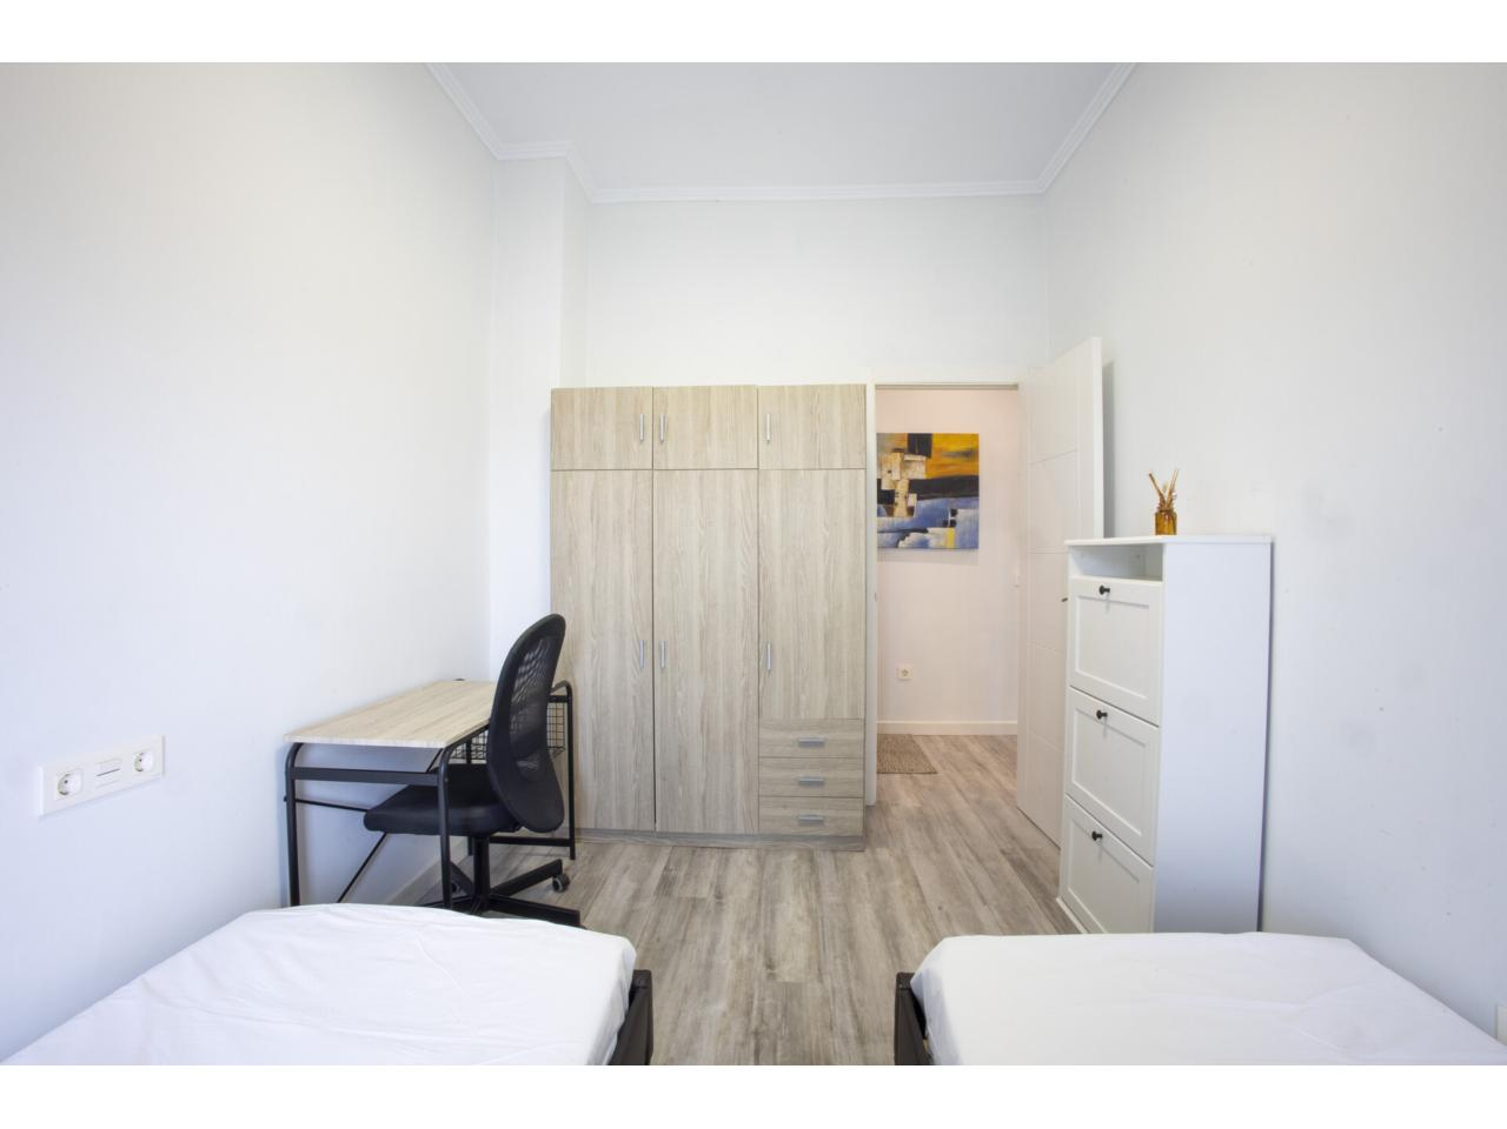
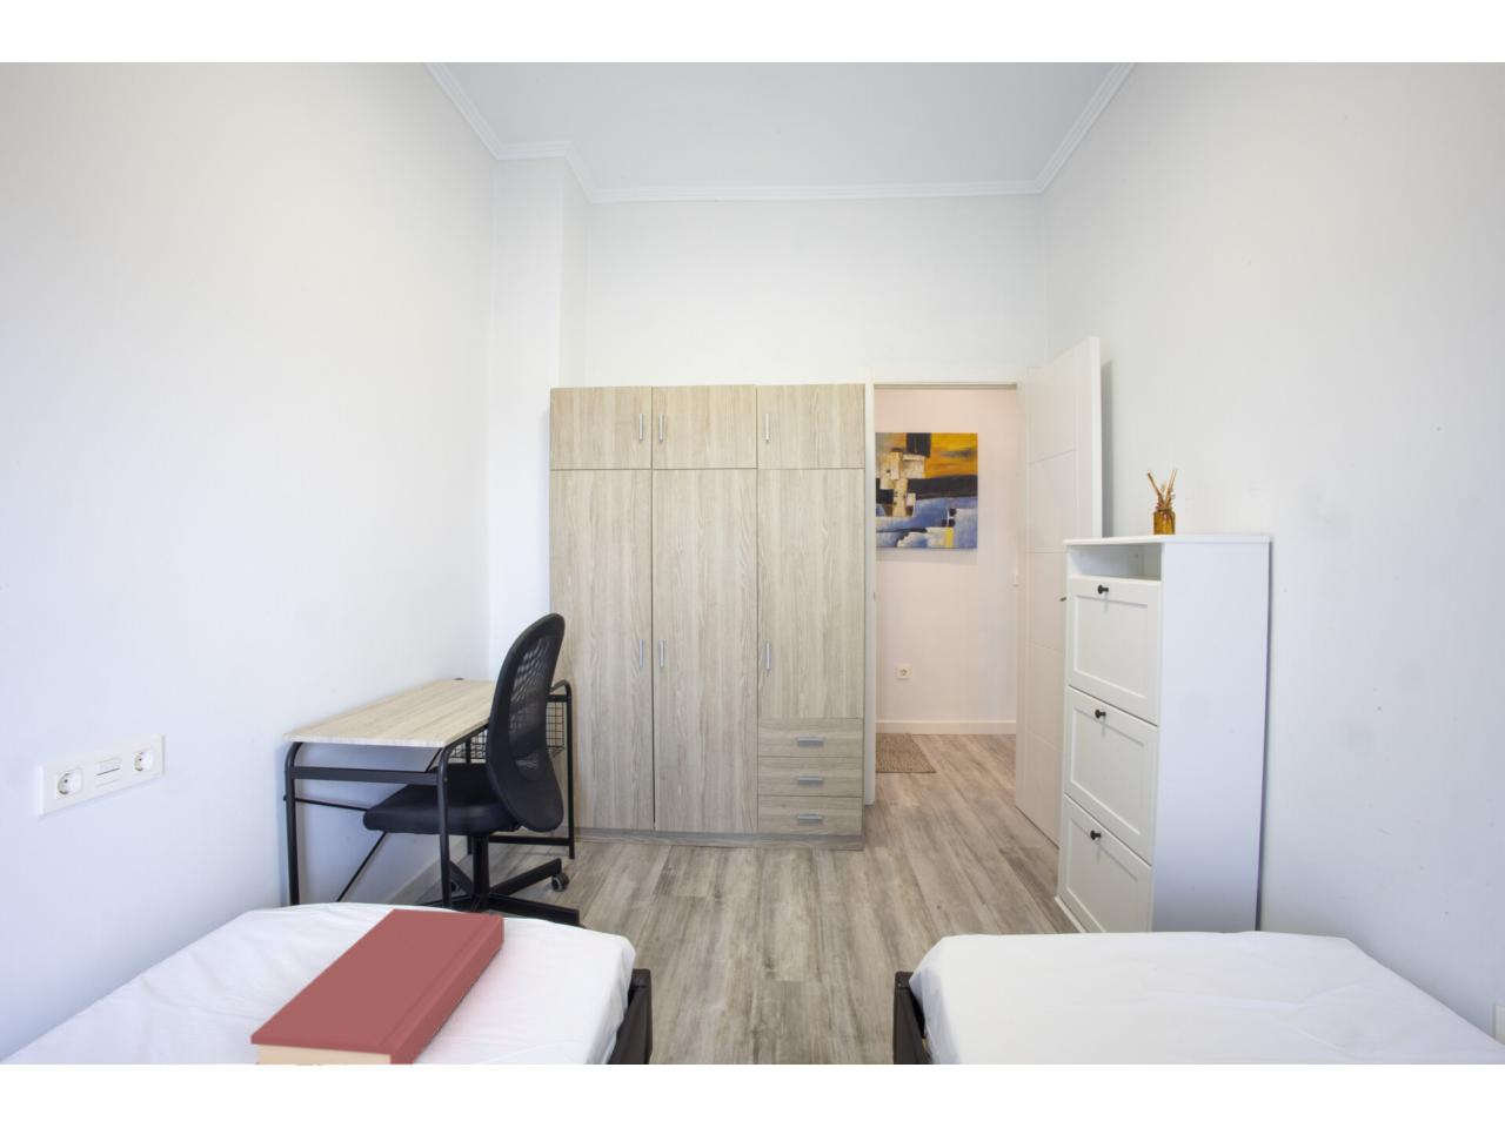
+ hardback book [249,908,506,1066]
